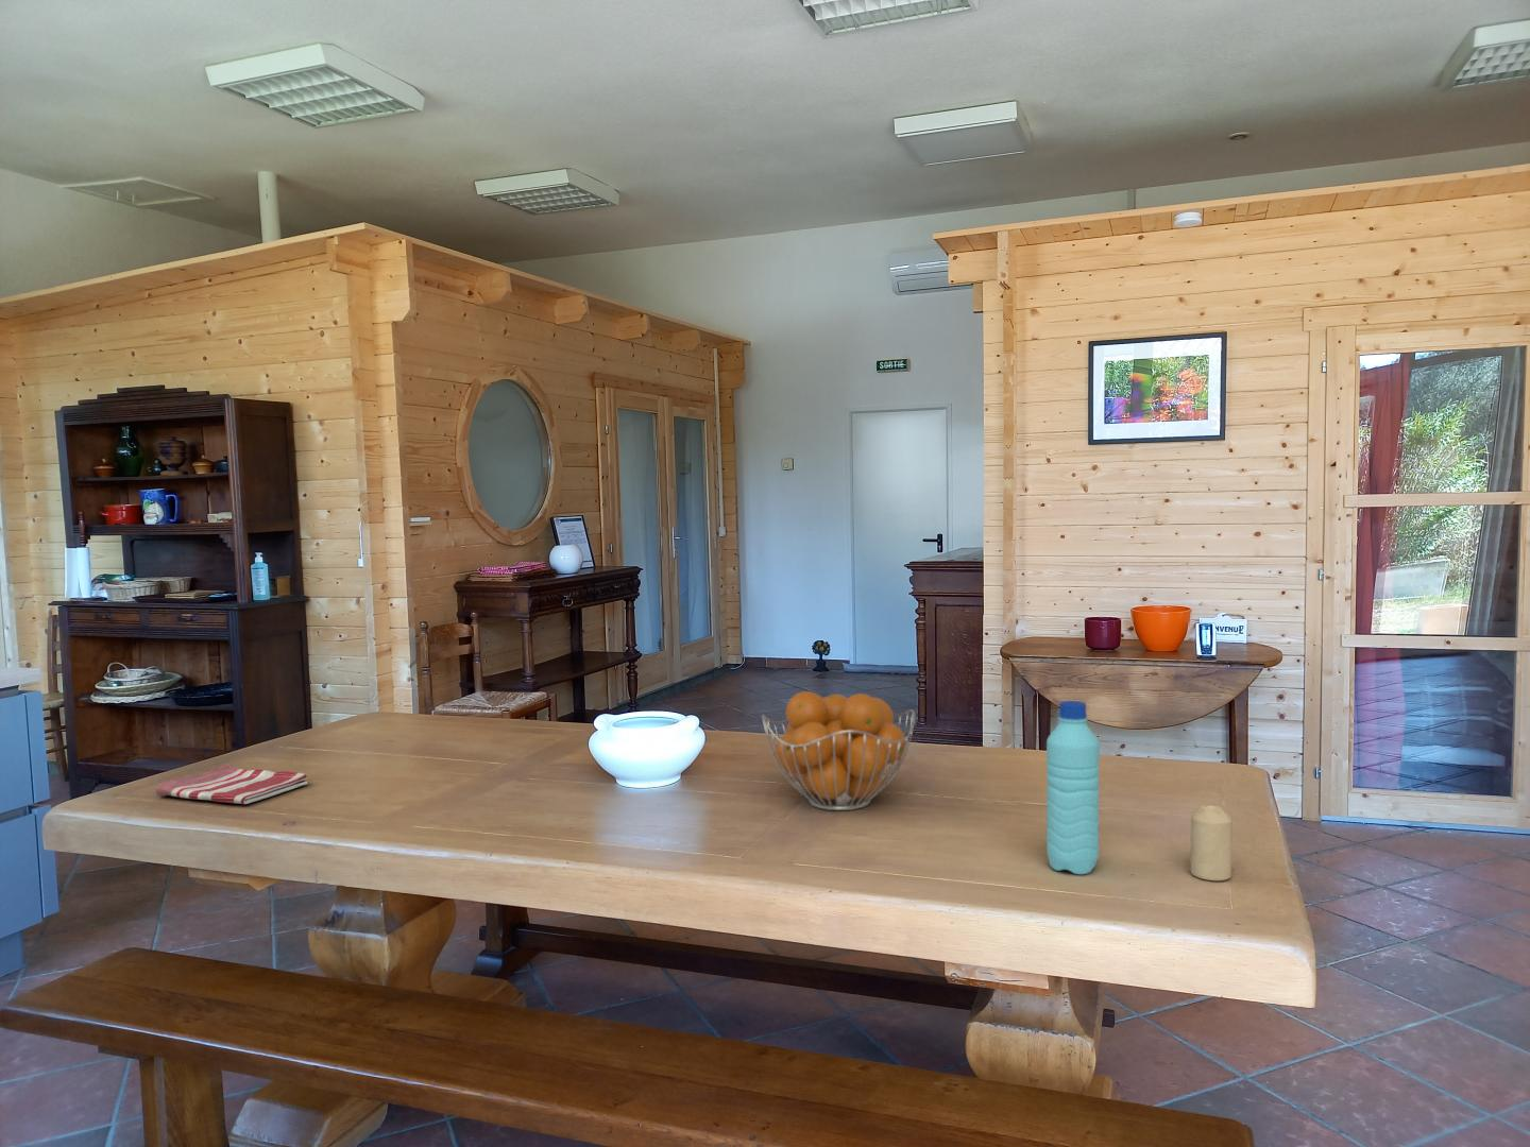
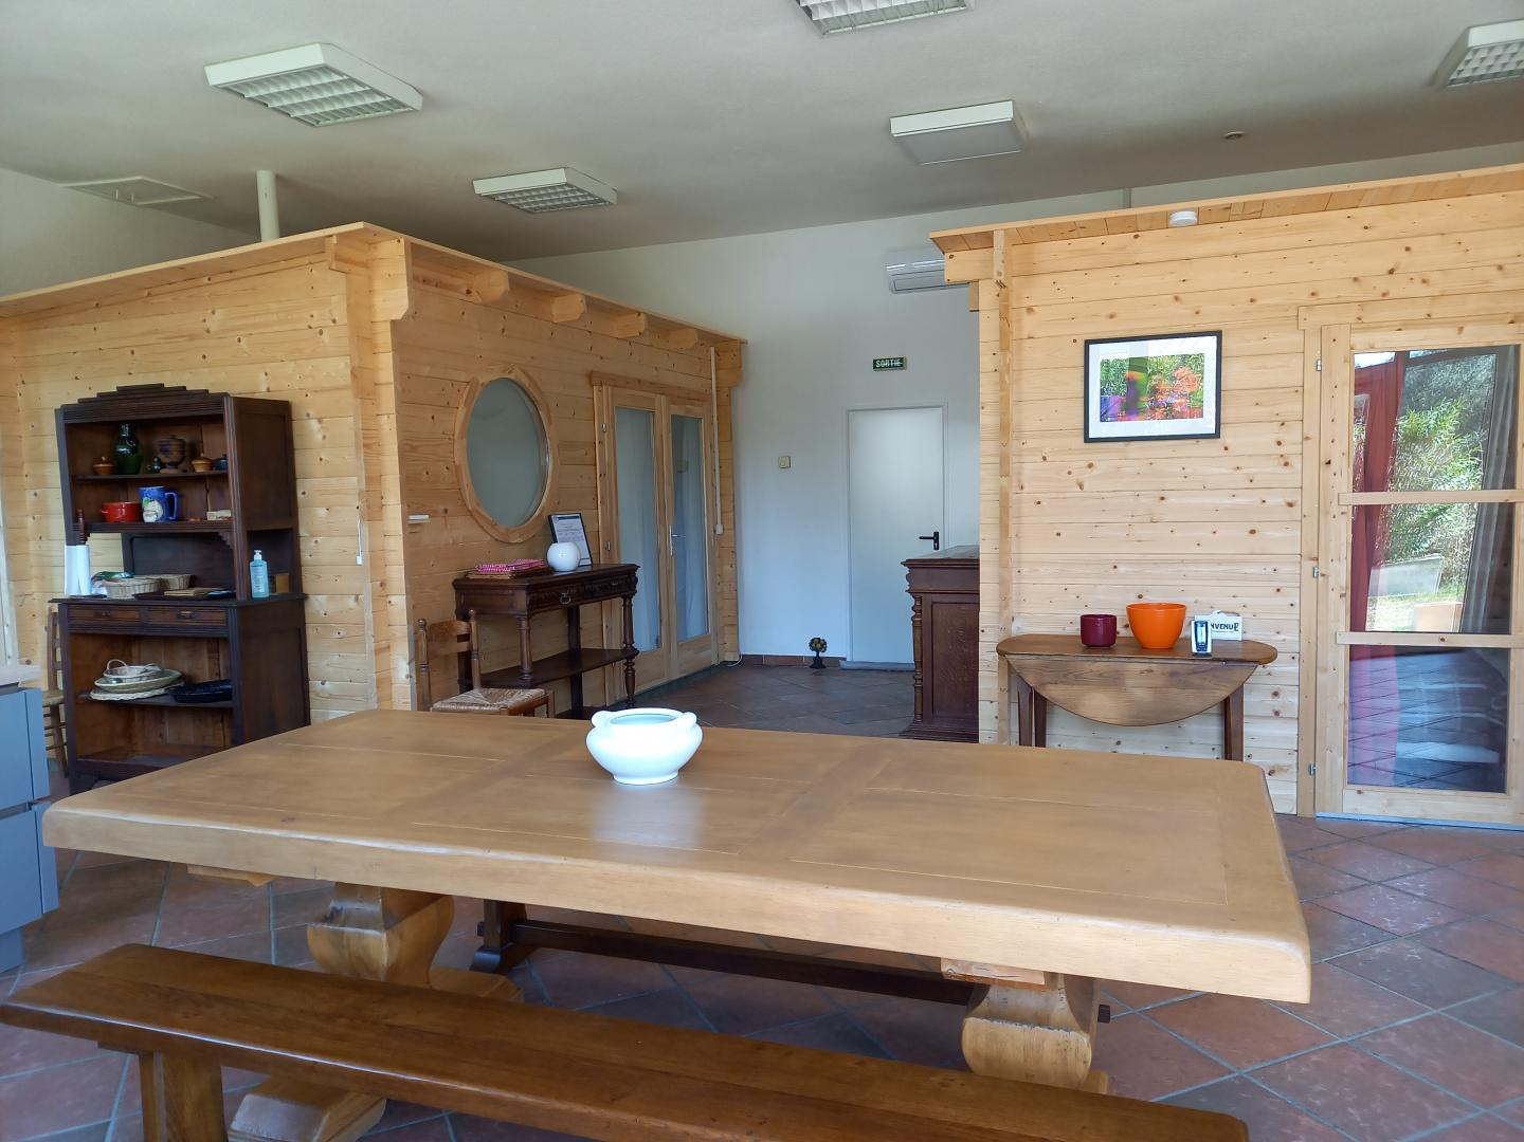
- dish towel [155,763,308,805]
- candle [1190,804,1234,882]
- water bottle [1046,700,1101,875]
- fruit basket [760,690,916,811]
